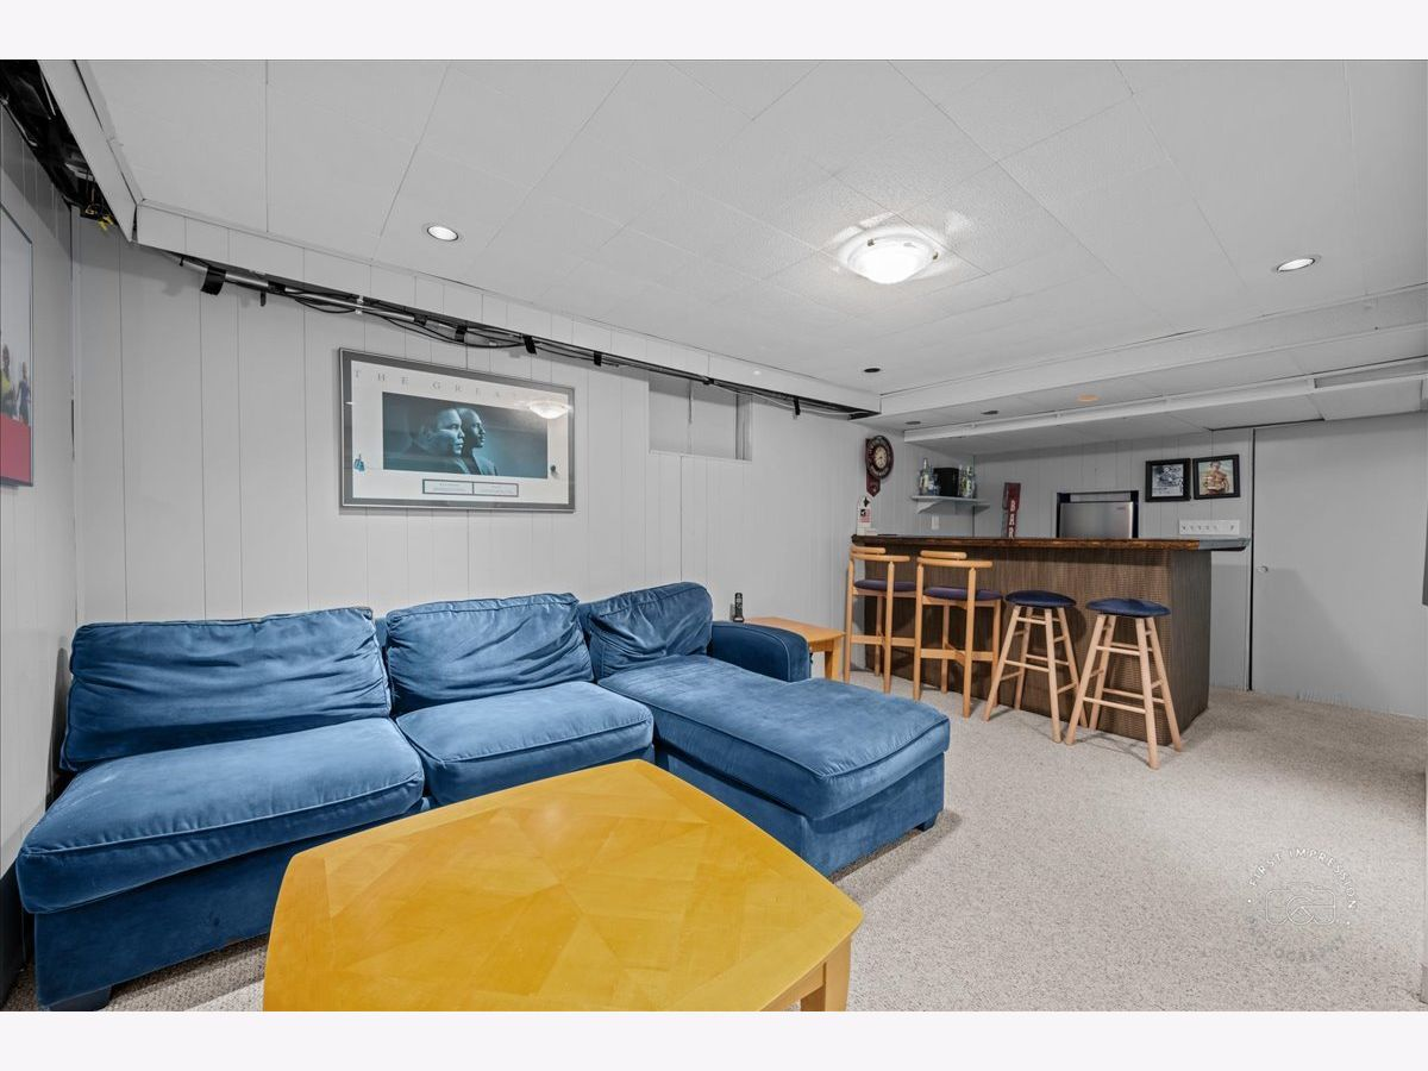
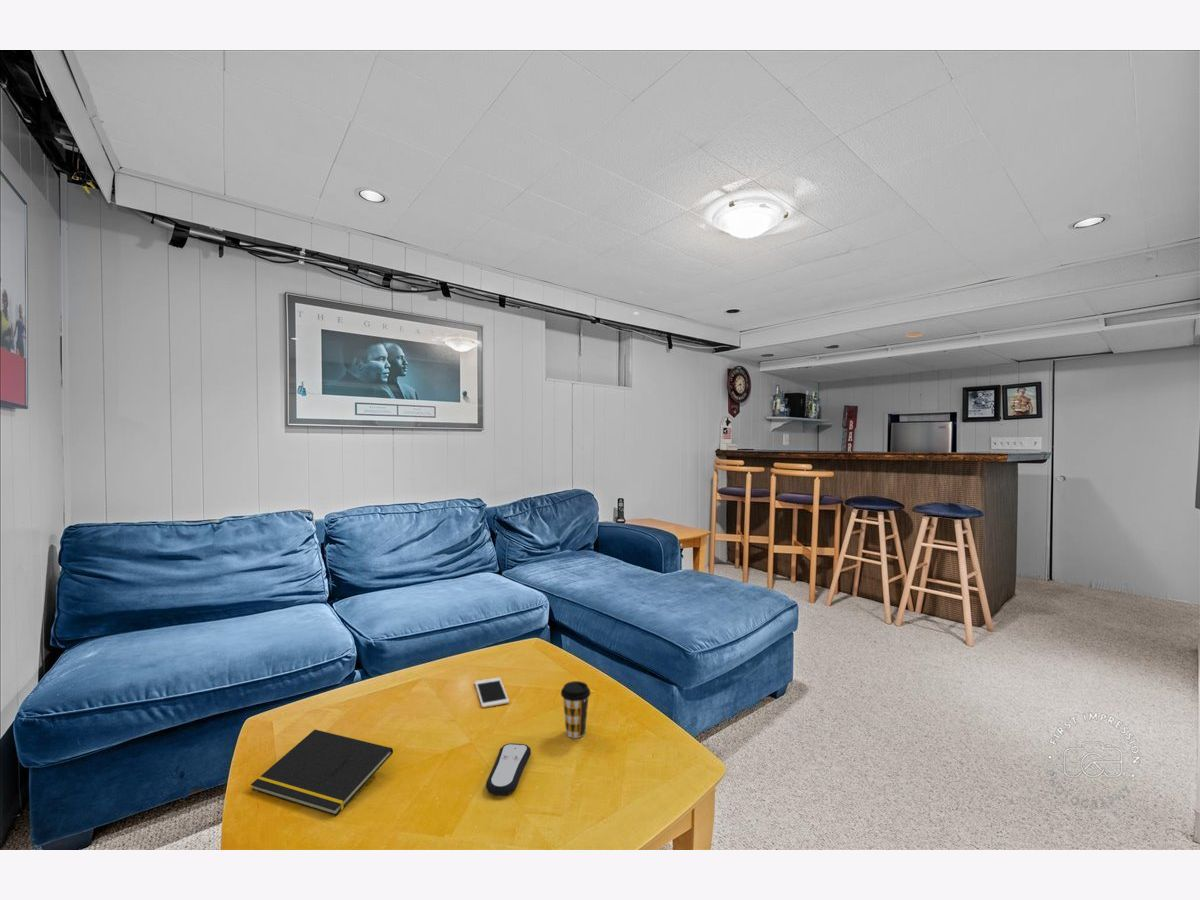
+ coffee cup [560,680,591,739]
+ remote control [485,742,532,797]
+ notepad [250,729,394,817]
+ cell phone [474,677,510,709]
